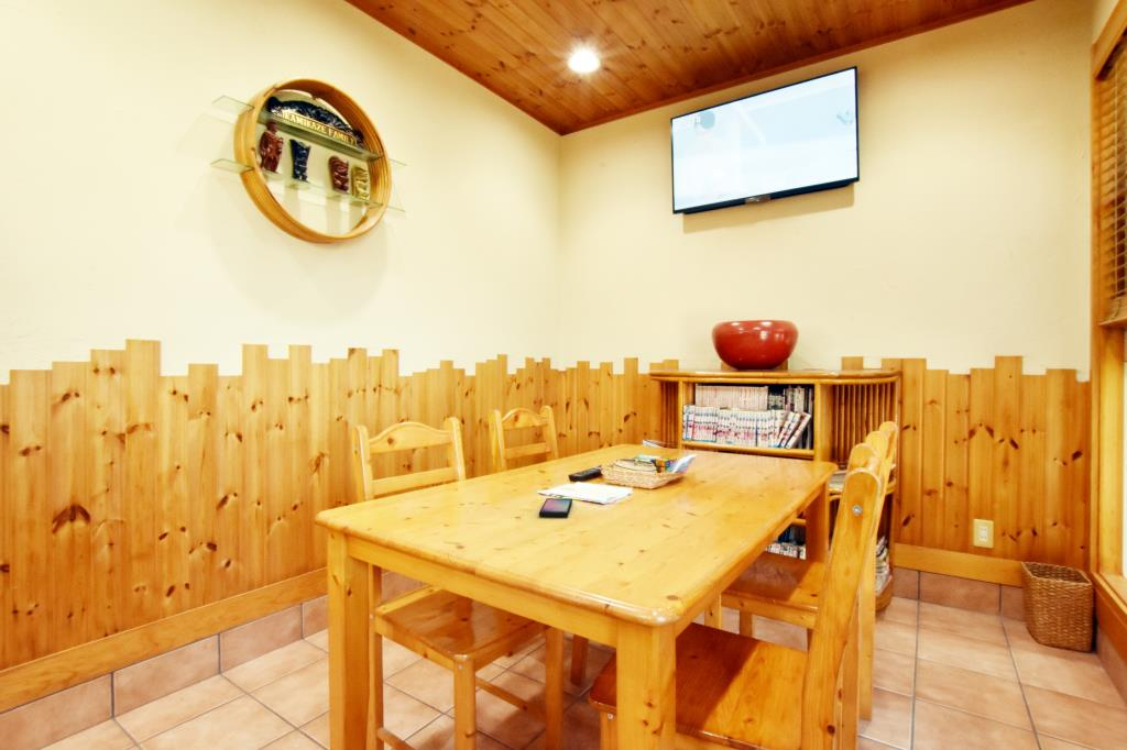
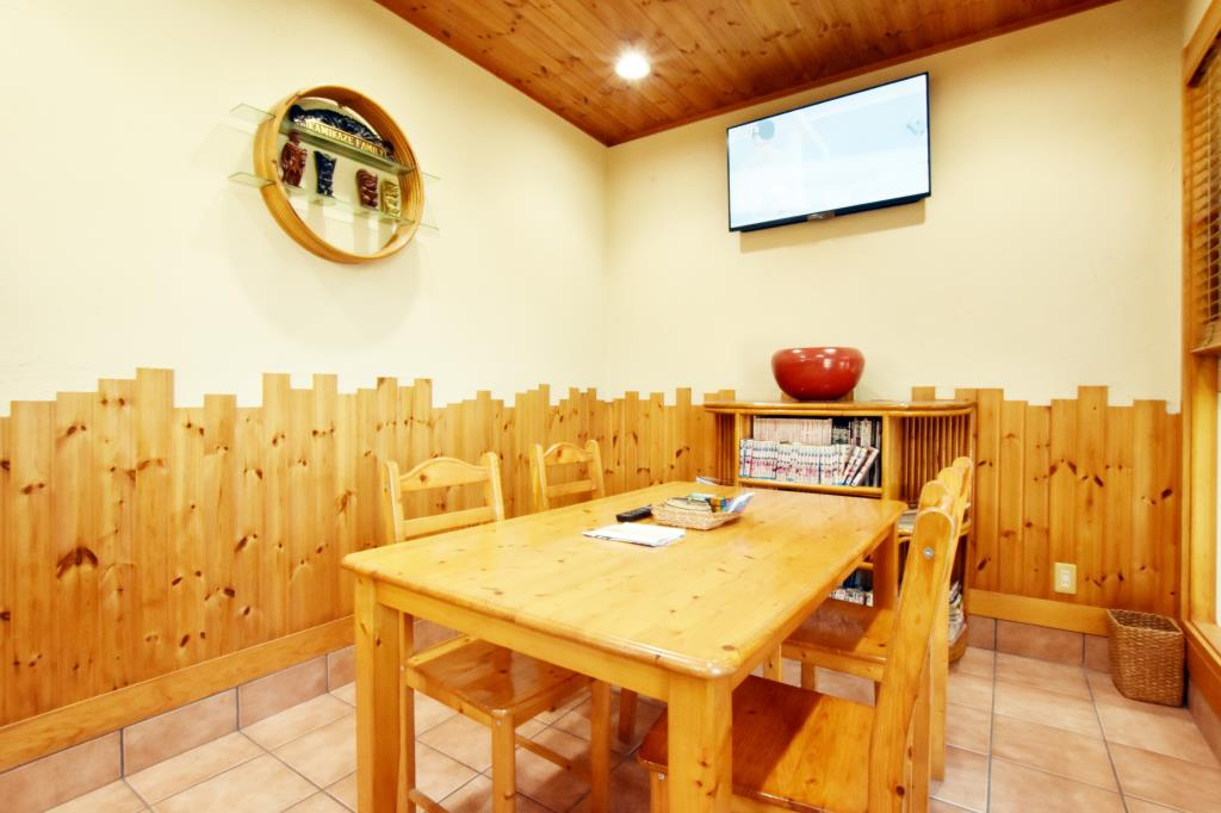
- smartphone [538,497,573,518]
